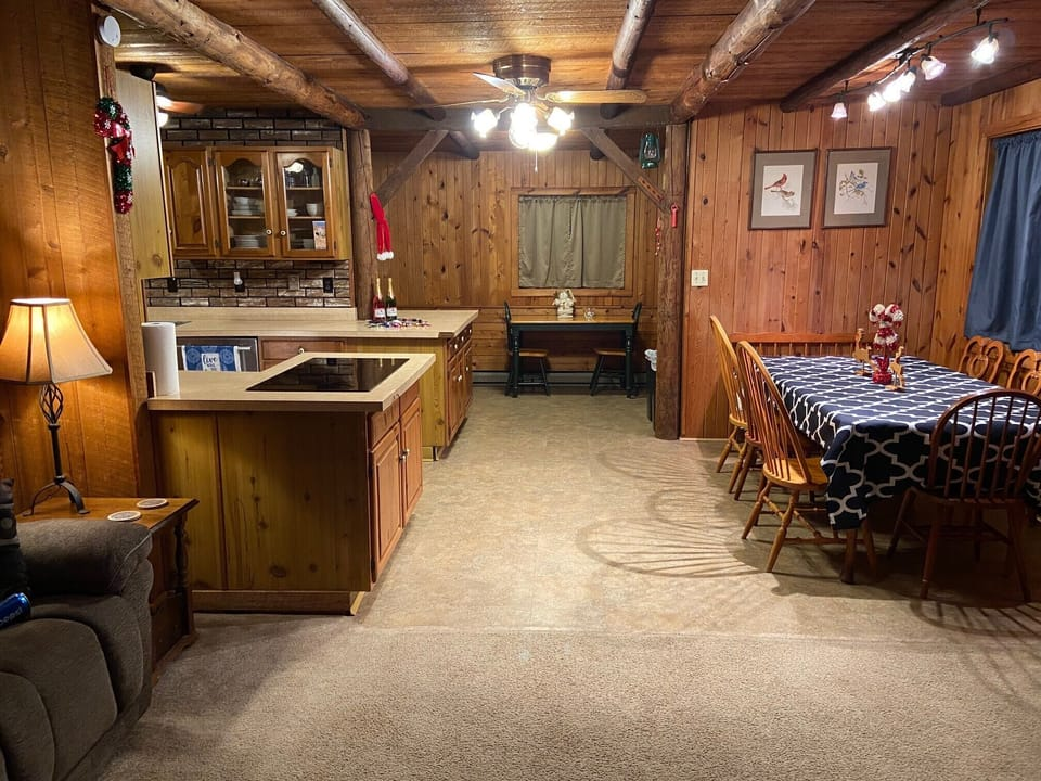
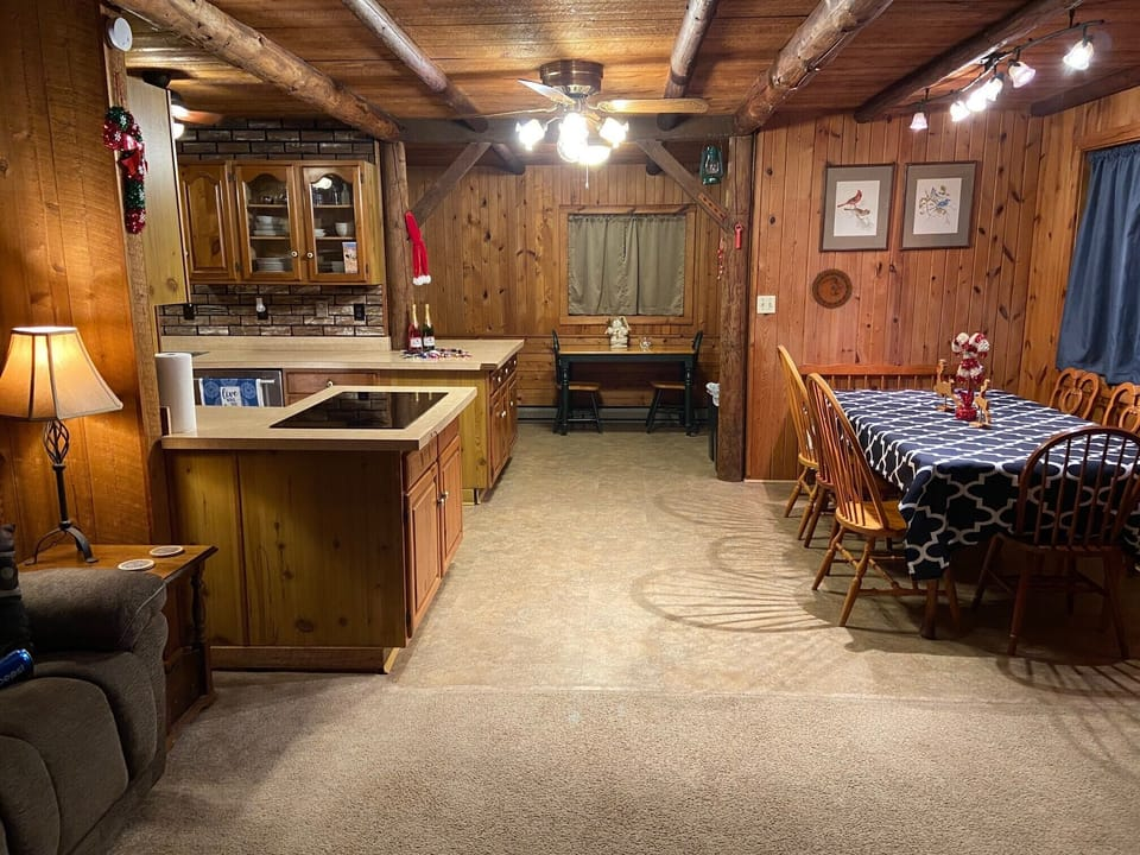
+ decorative plate [811,267,854,310]
